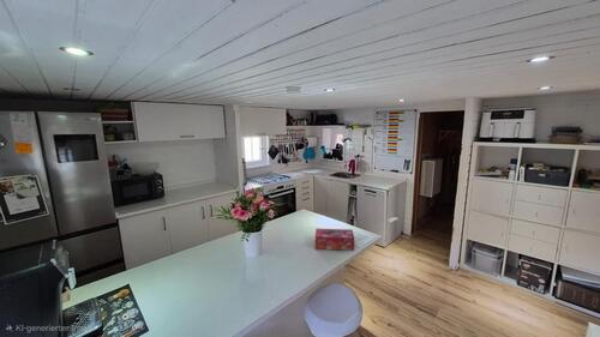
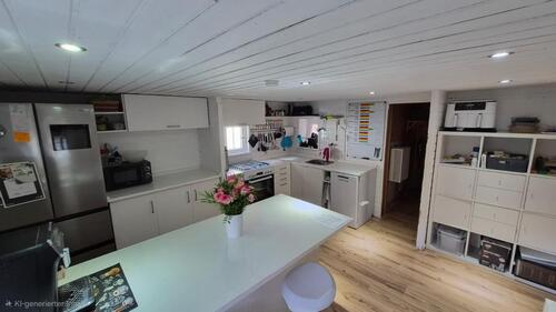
- tissue box [314,228,355,252]
